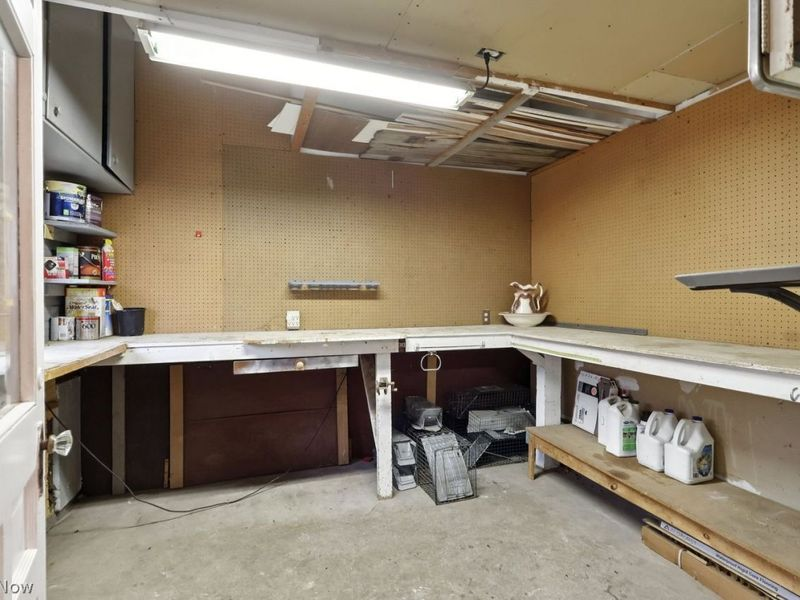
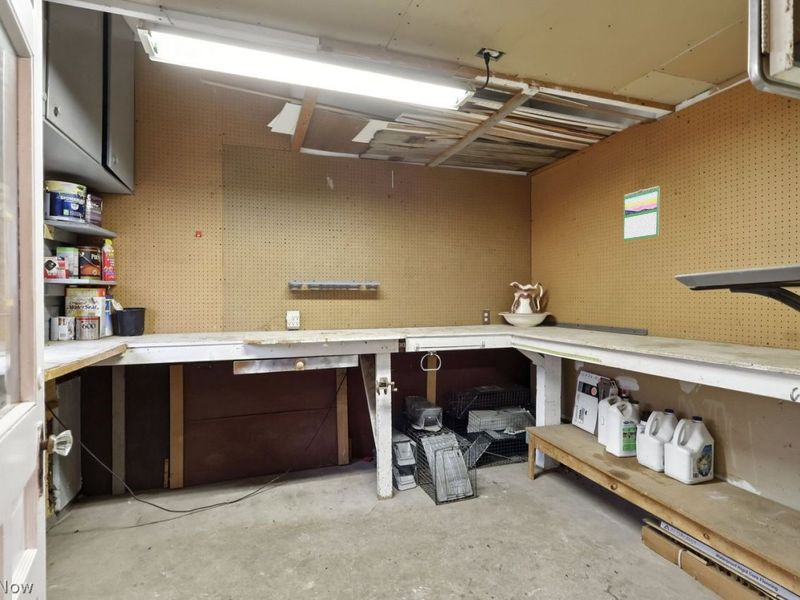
+ calendar [622,185,661,242]
